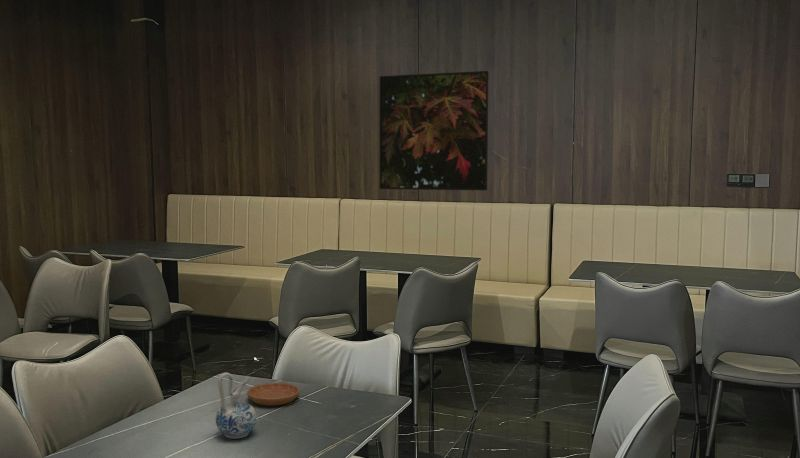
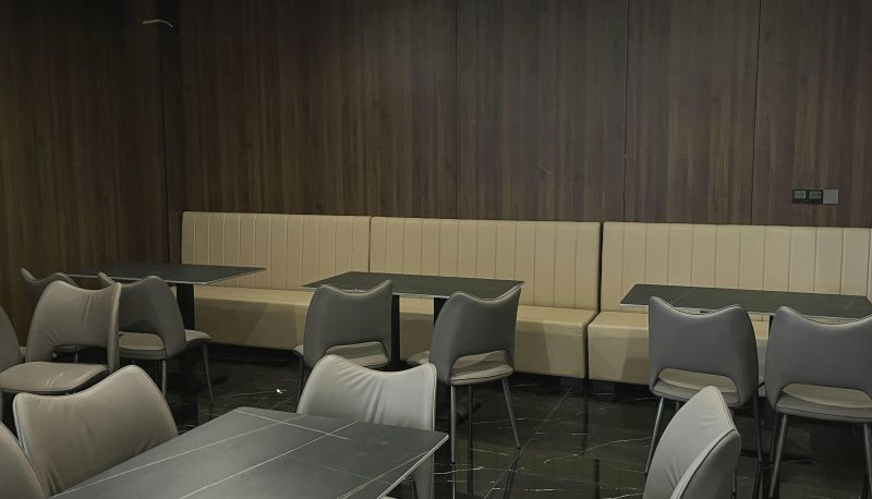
- saucer [246,382,301,407]
- ceramic pitcher [215,371,258,440]
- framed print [379,70,490,191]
